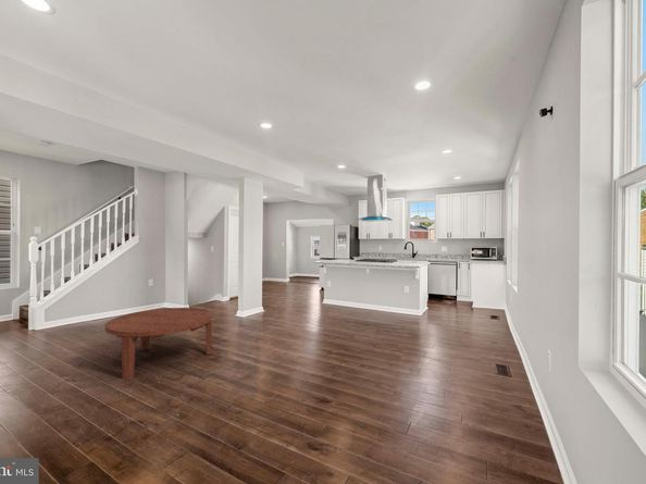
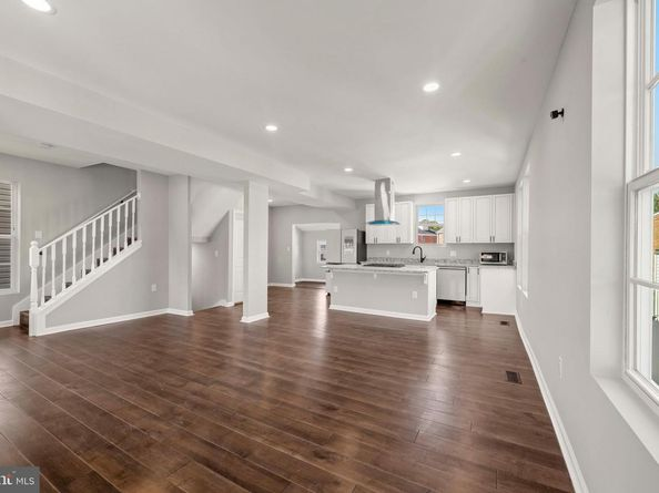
- coffee table [104,307,213,381]
